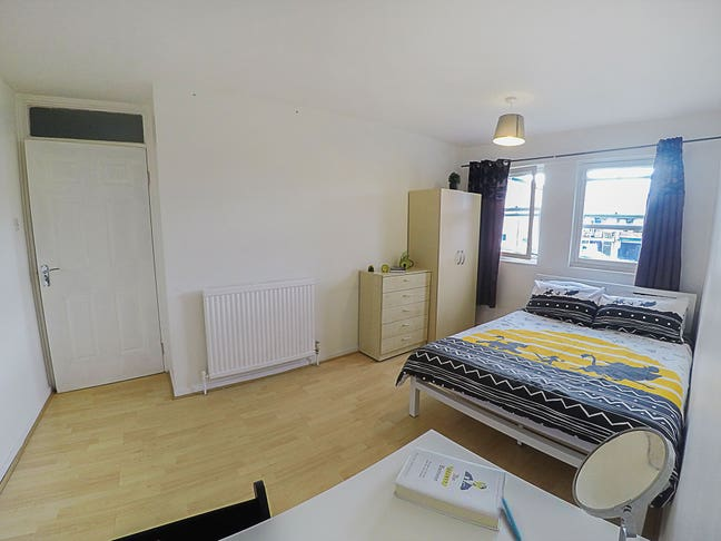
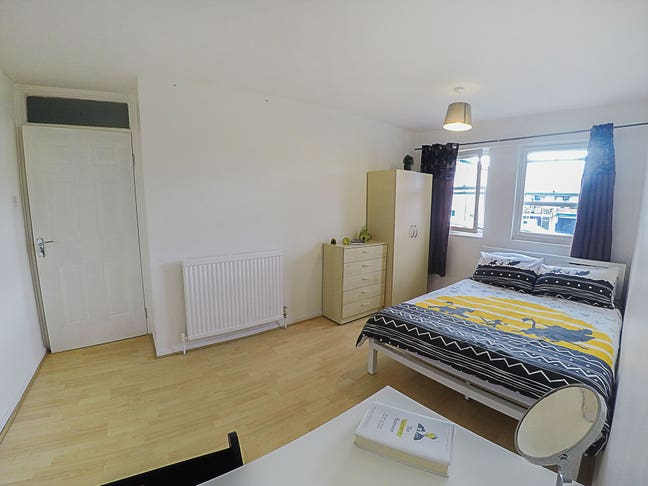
- pen [501,495,523,541]
